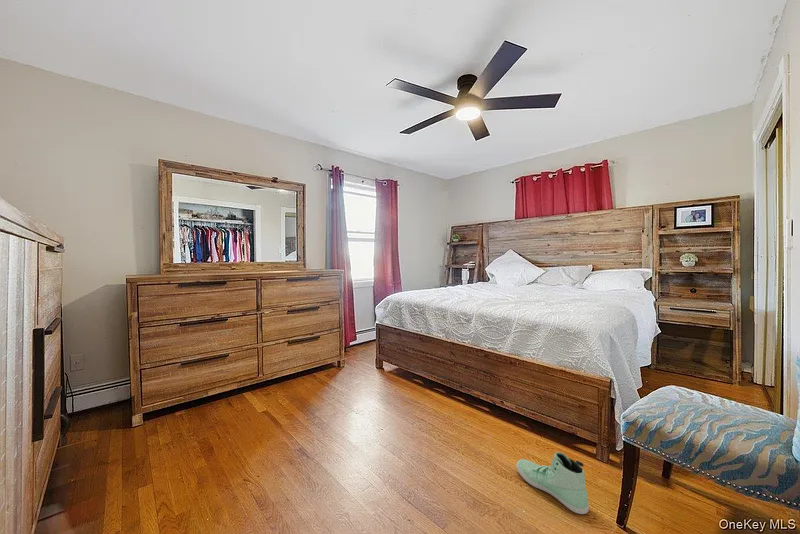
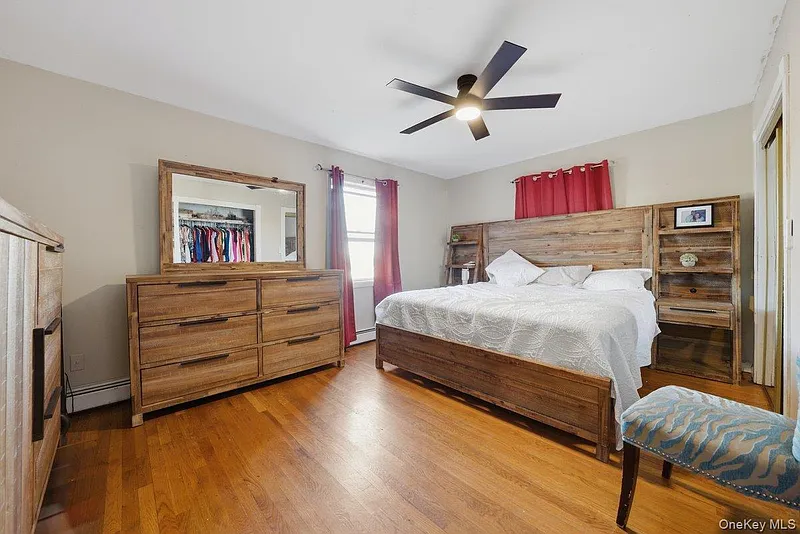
- sneaker [515,451,590,515]
